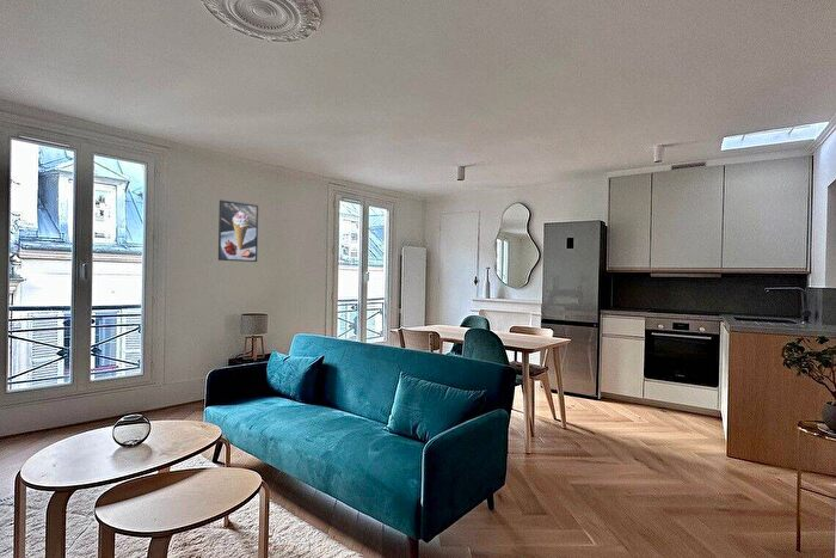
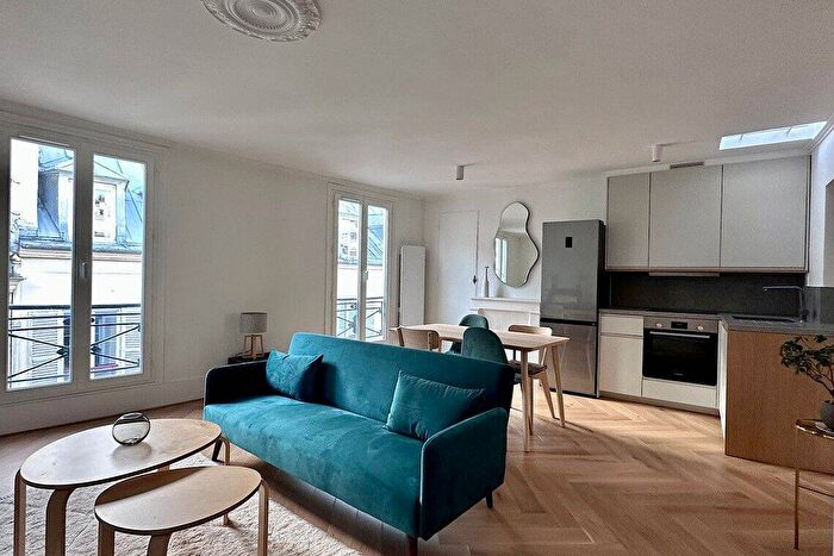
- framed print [217,198,259,263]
